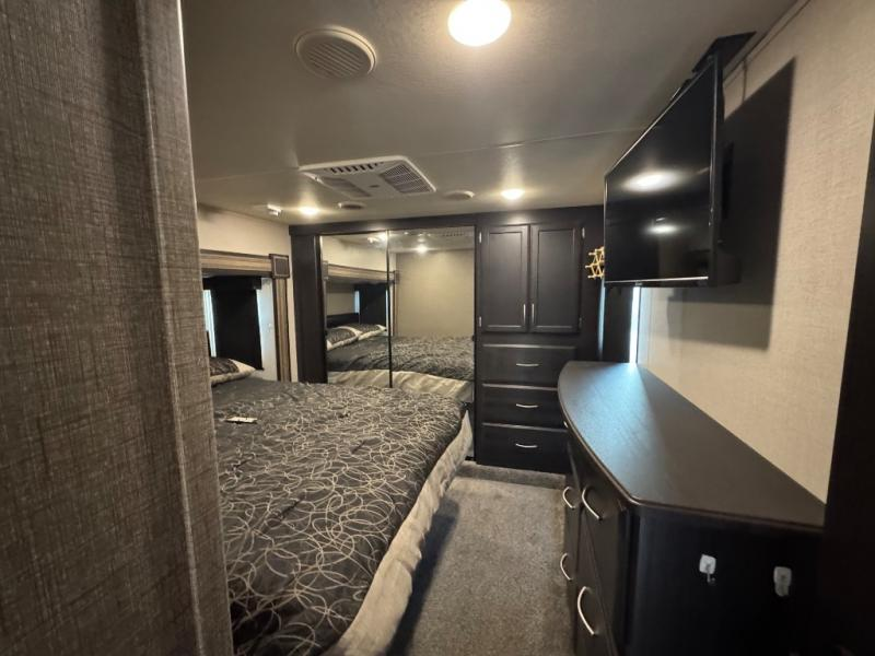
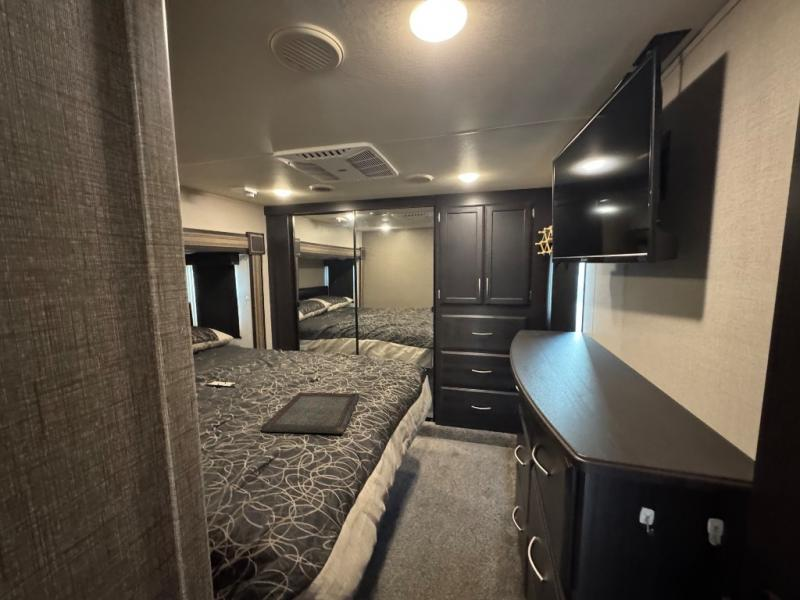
+ serving tray [260,391,360,435]
